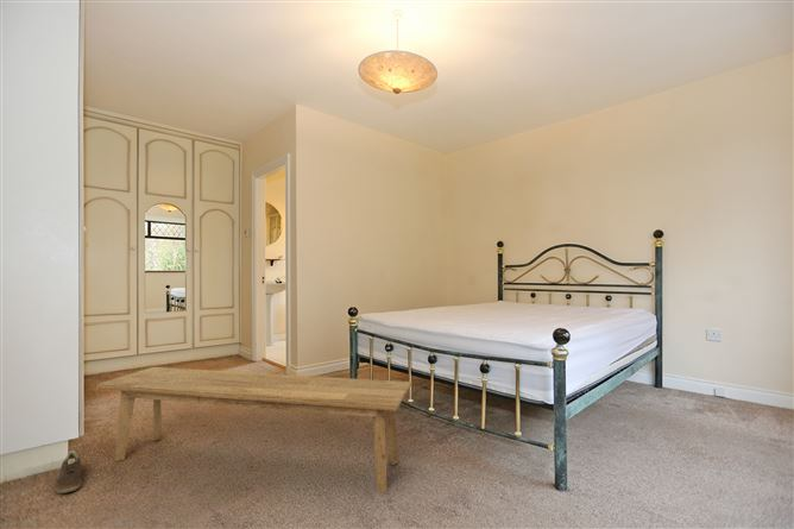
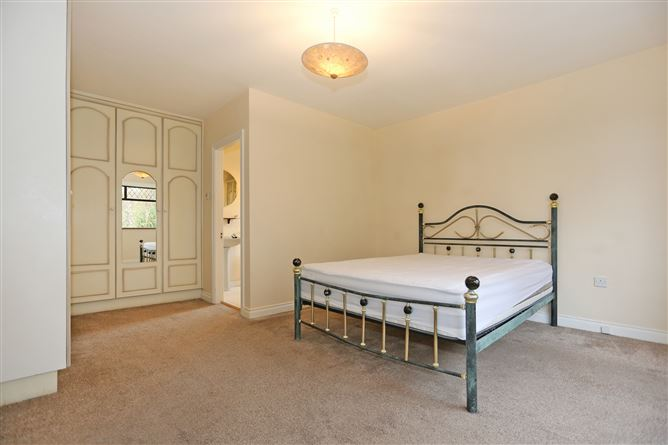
- bench [95,366,412,493]
- sneaker [53,449,83,495]
